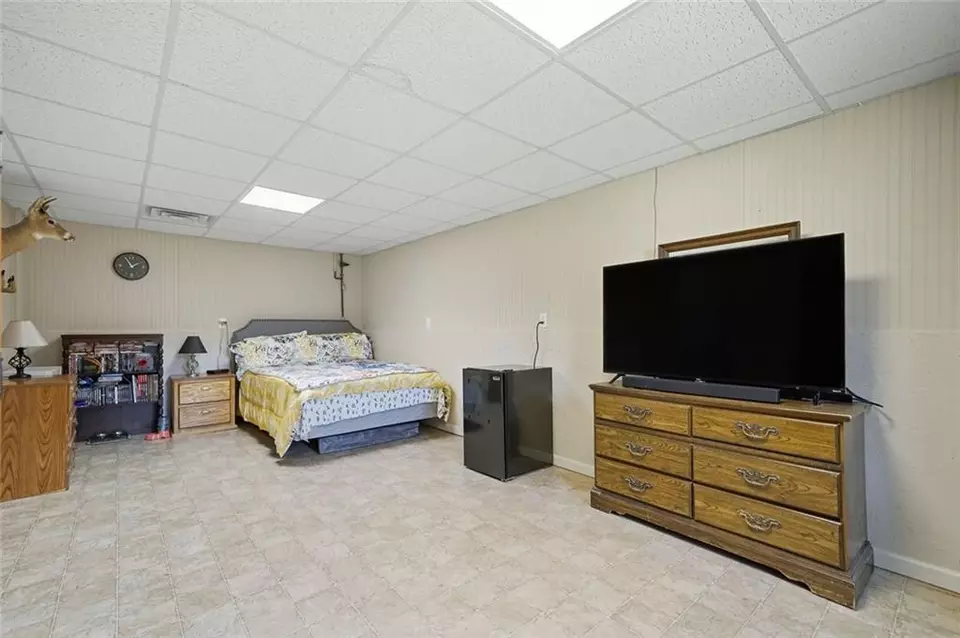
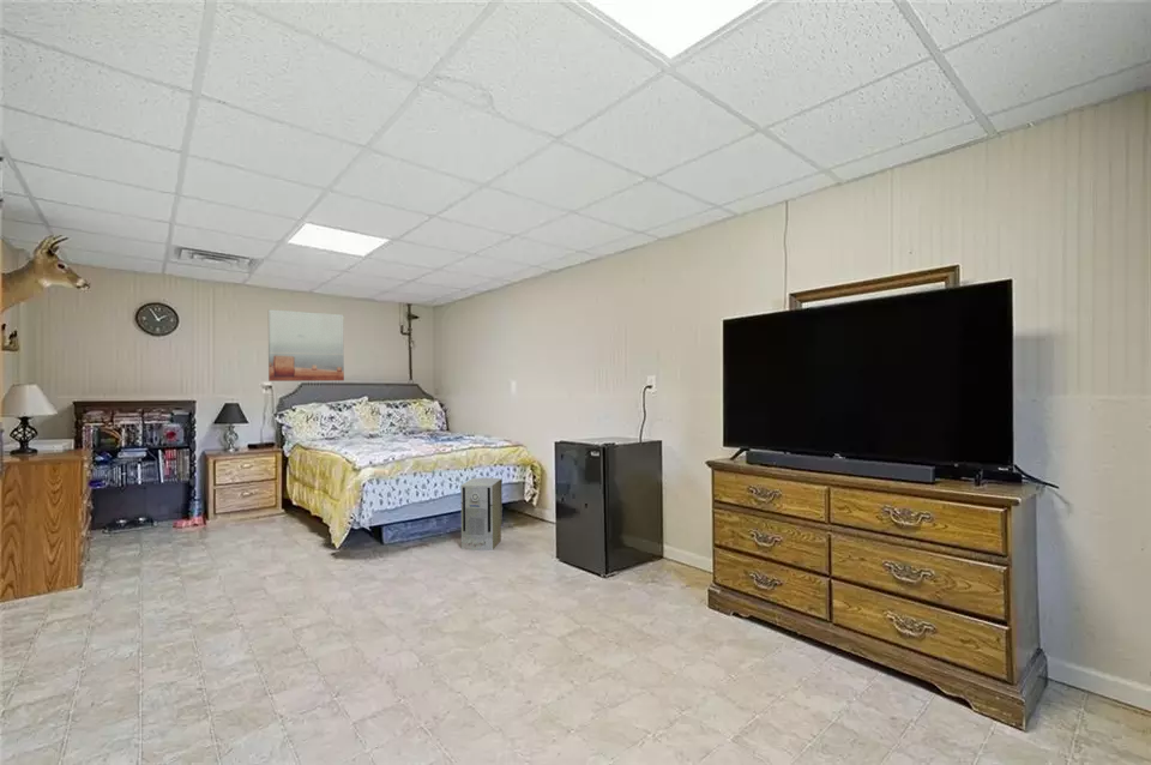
+ air purifier [460,476,504,552]
+ wall art [267,308,345,382]
